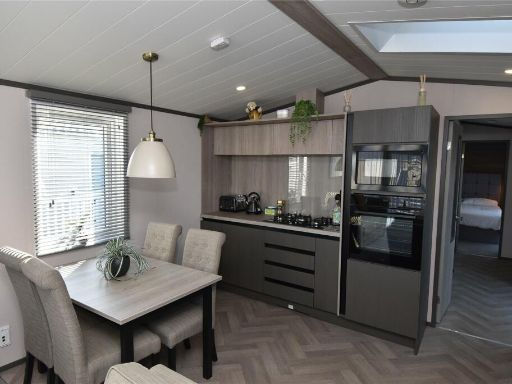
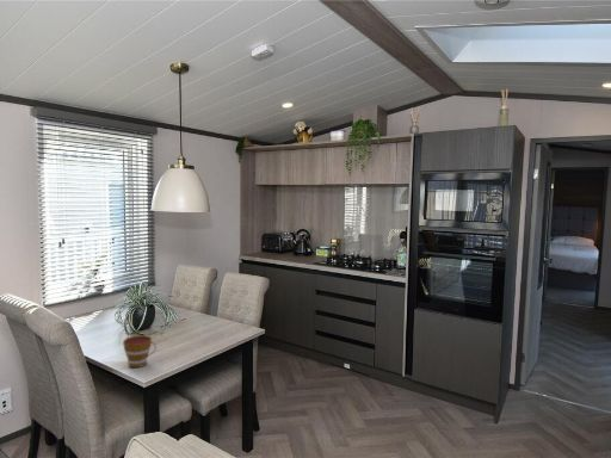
+ cup [122,334,158,369]
